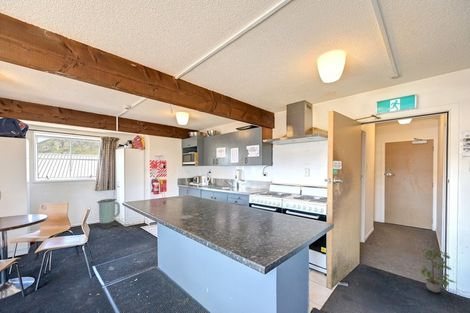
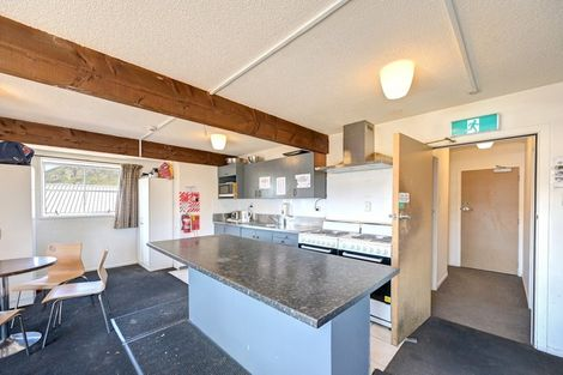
- potted plant [420,248,457,293]
- trash can [96,198,121,229]
